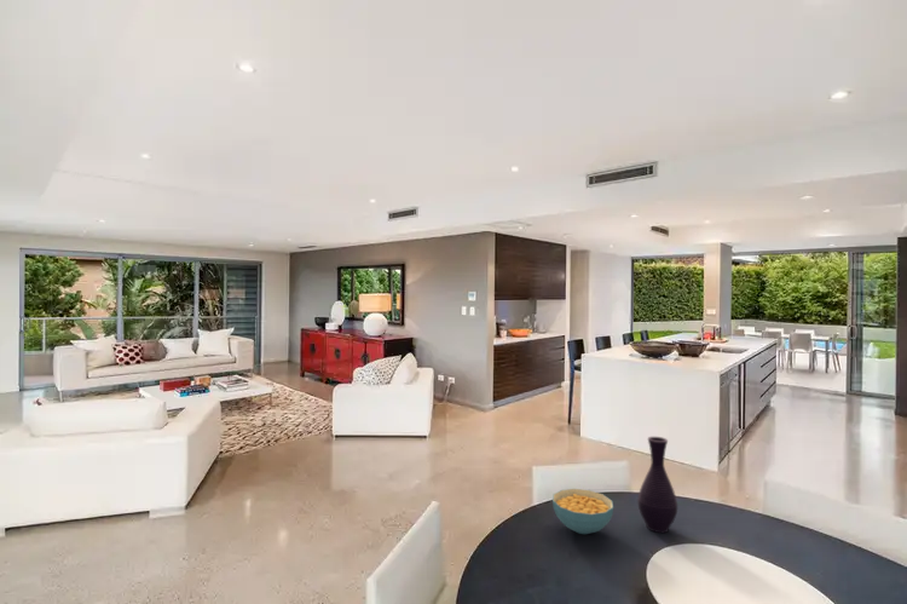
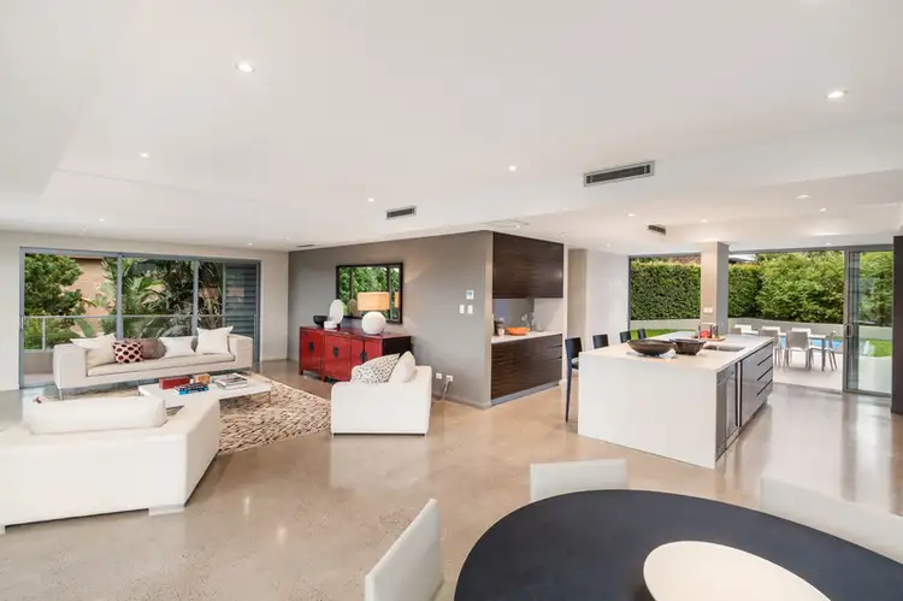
- cereal bowl [551,488,614,535]
- vase [636,436,678,534]
